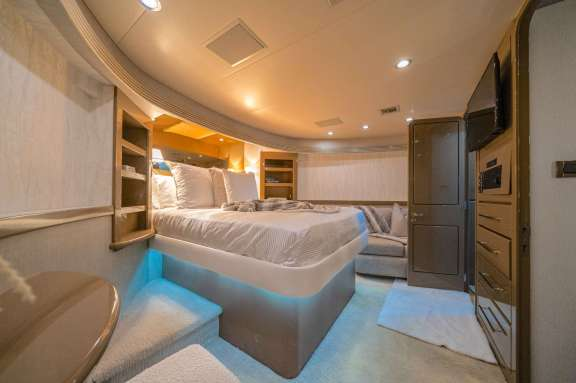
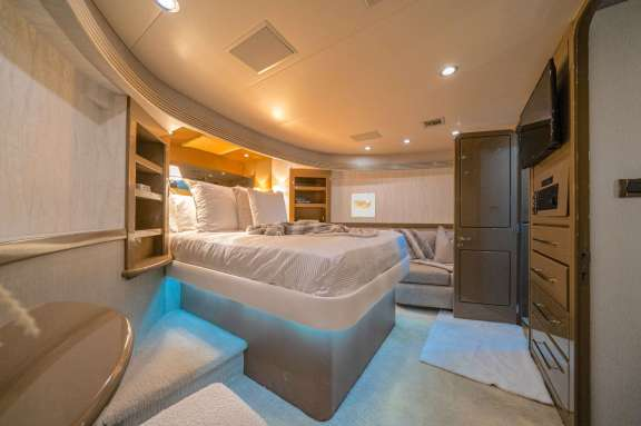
+ wall art [349,191,376,218]
